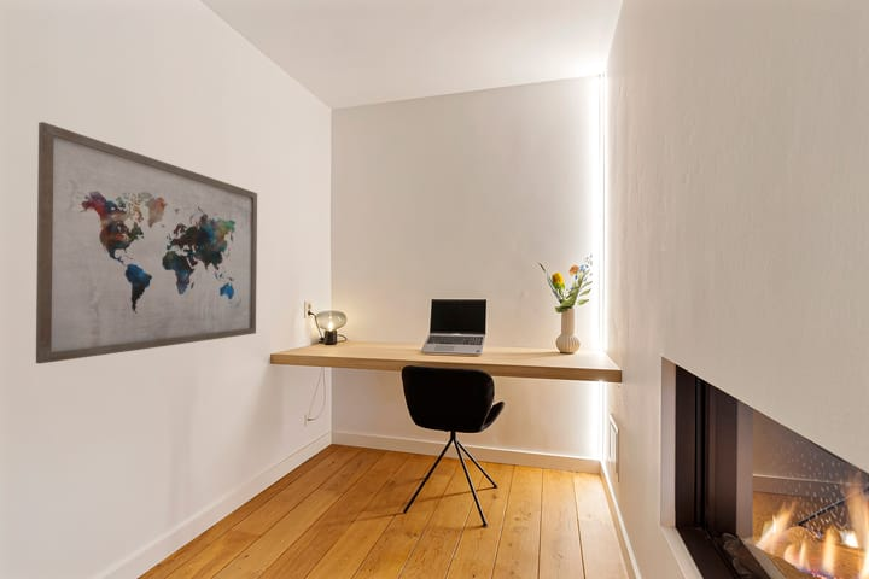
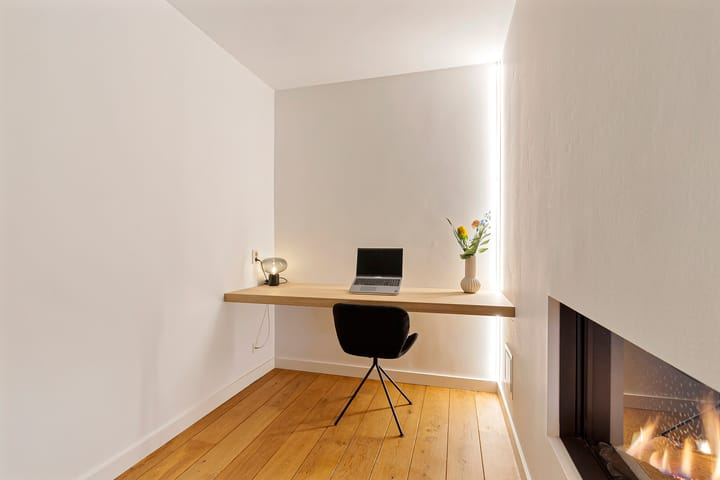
- wall art [35,121,258,364]
